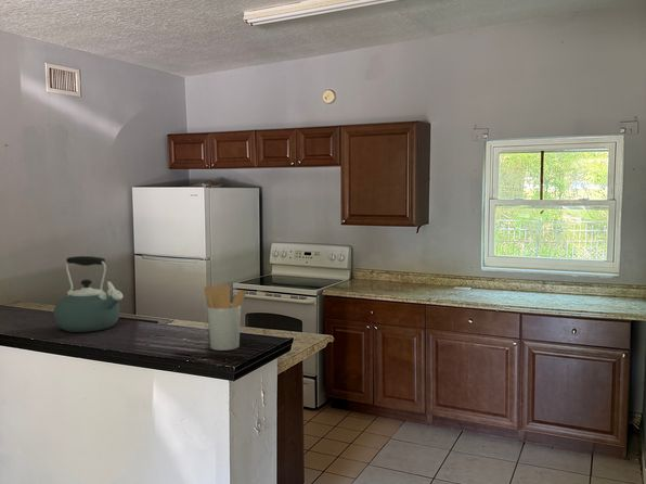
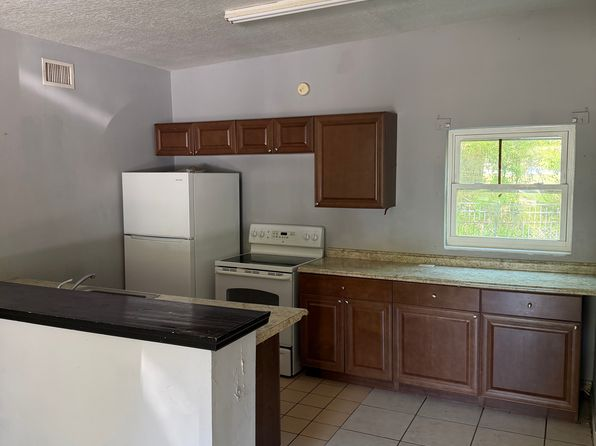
- utensil holder [204,283,247,352]
- kettle [52,255,124,333]
